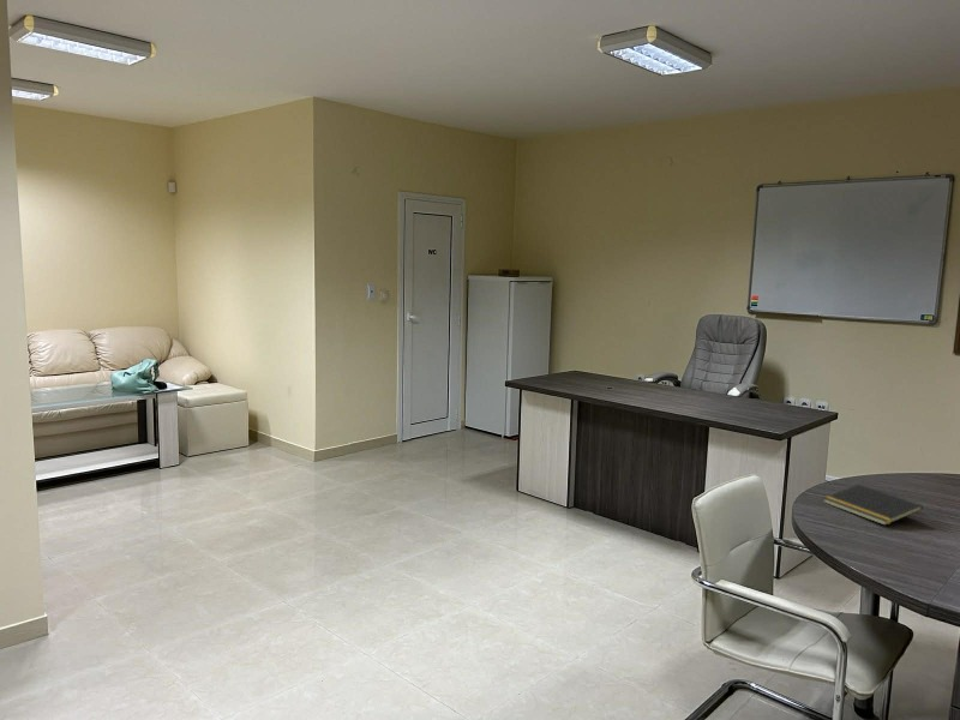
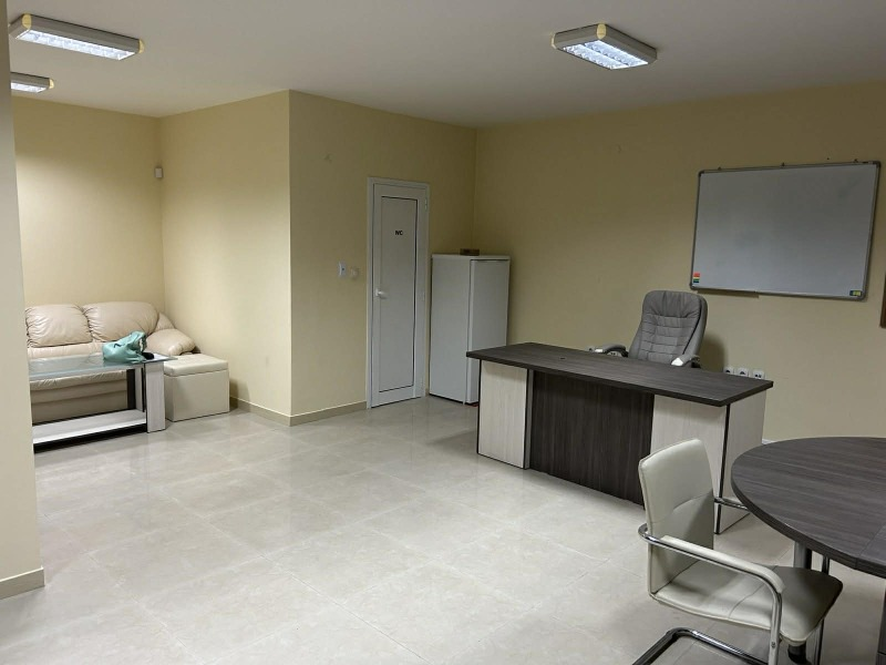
- notepad [822,484,924,527]
